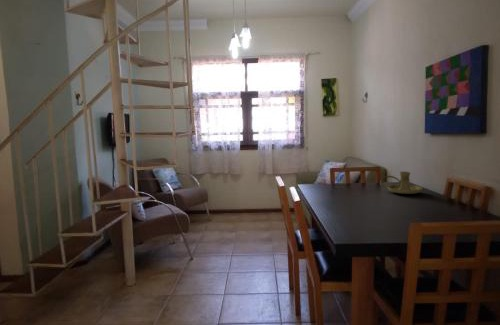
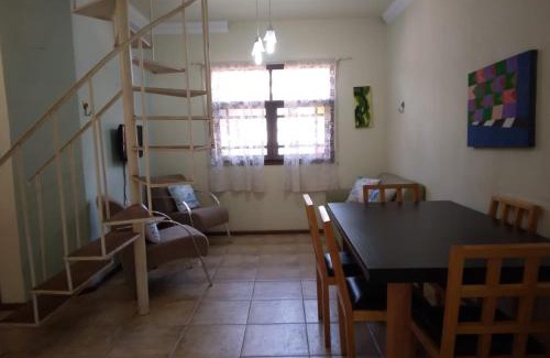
- candle holder [379,171,424,195]
